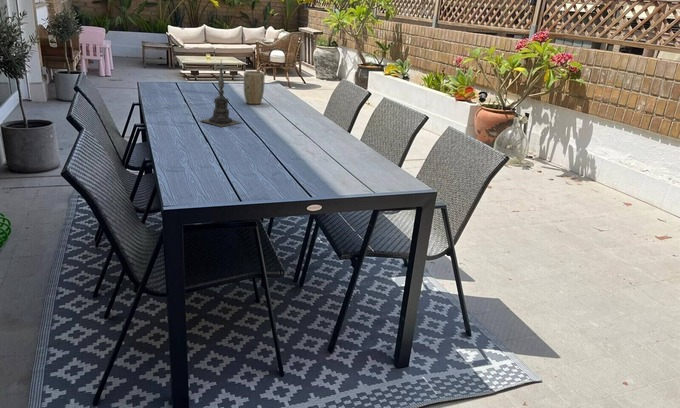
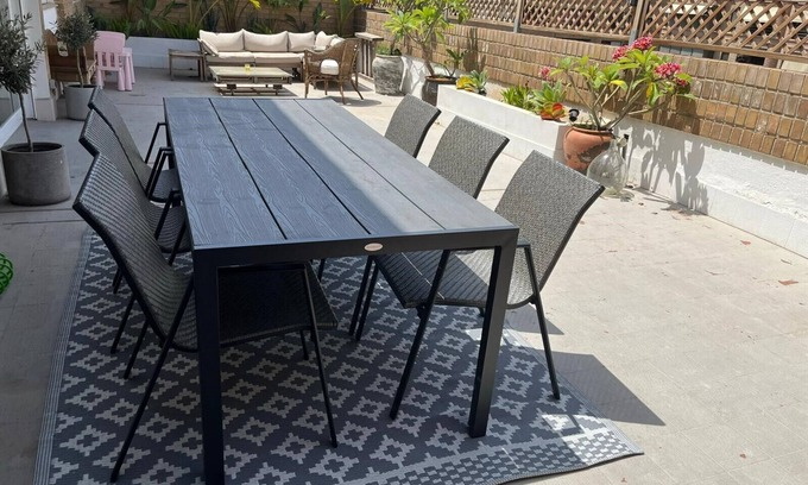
- candle holder [198,60,243,128]
- plant pot [243,70,266,105]
